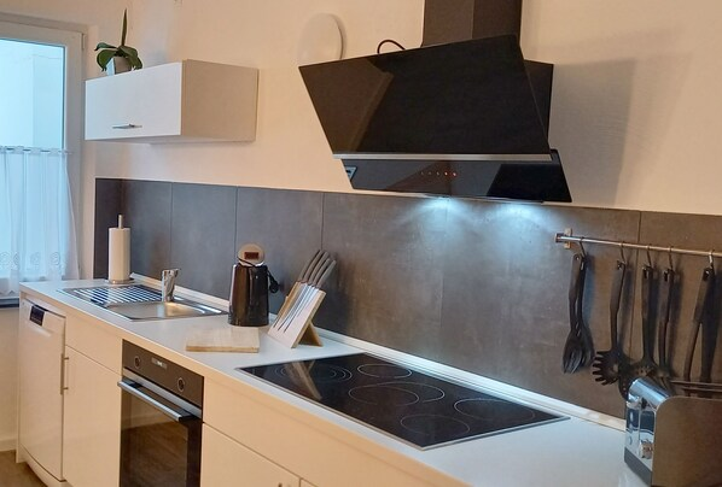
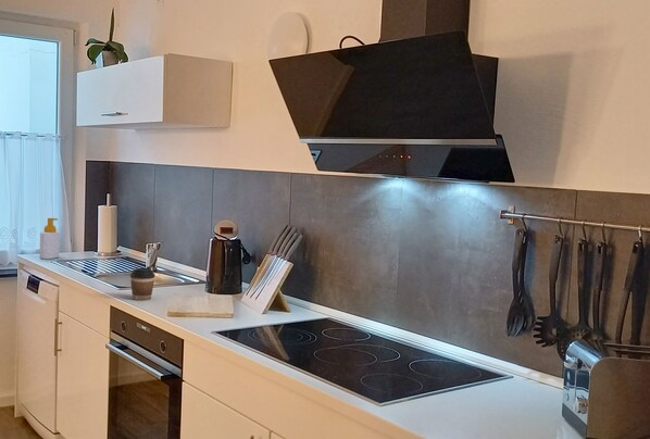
+ soap bottle [38,217,61,260]
+ coffee cup [129,265,157,301]
